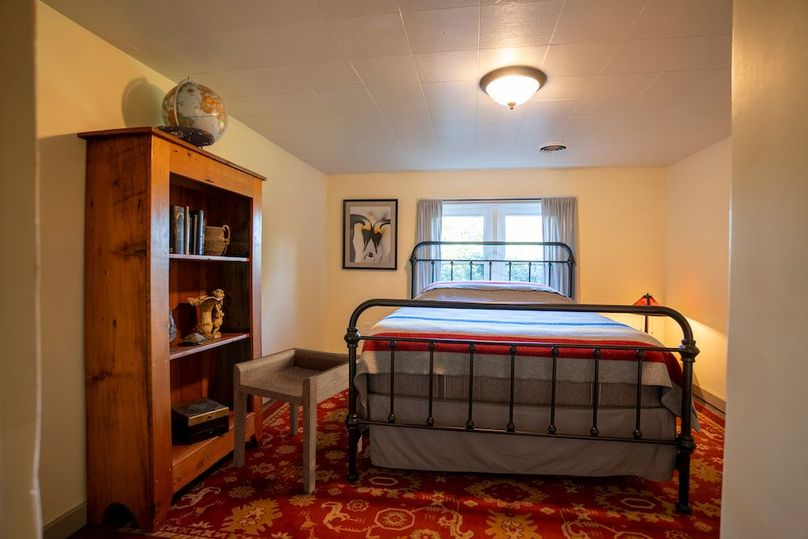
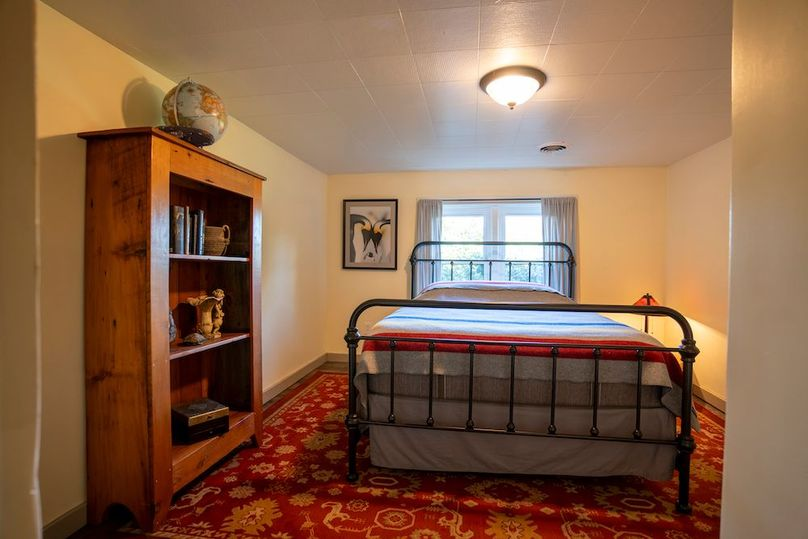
- side table [233,347,363,495]
